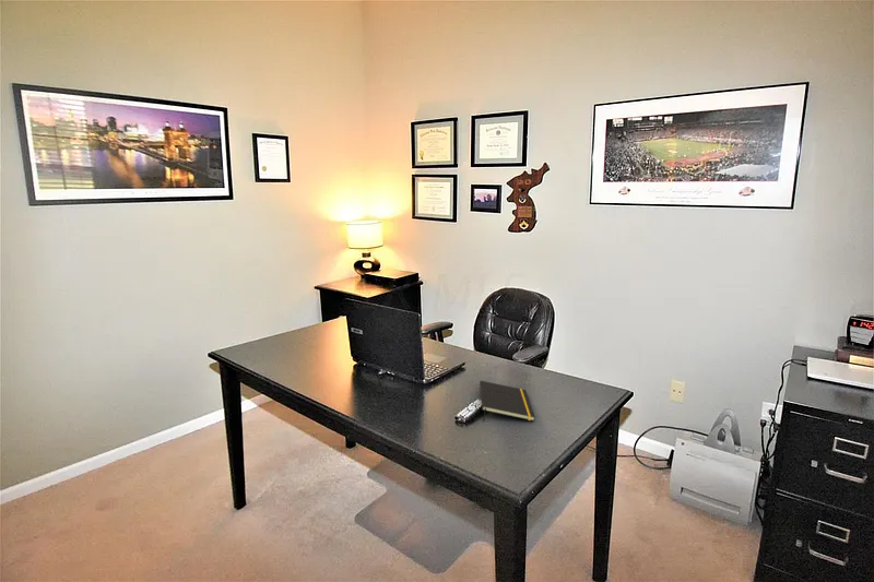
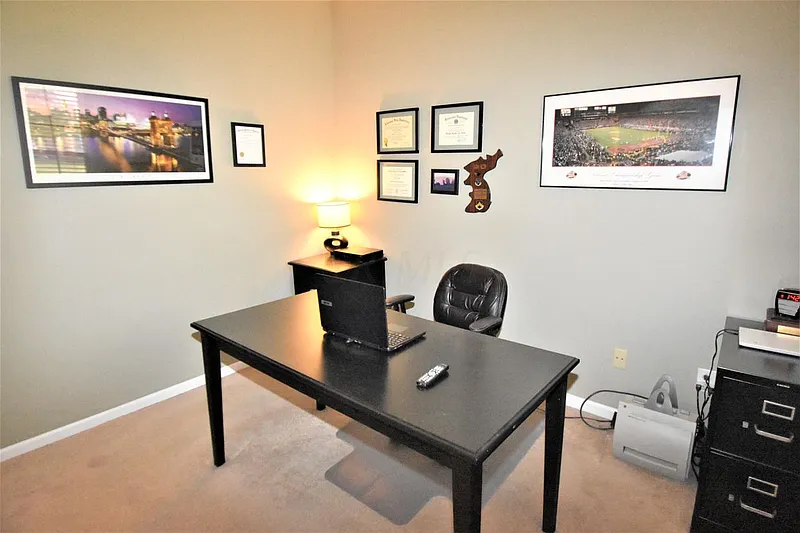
- notepad [479,380,536,423]
